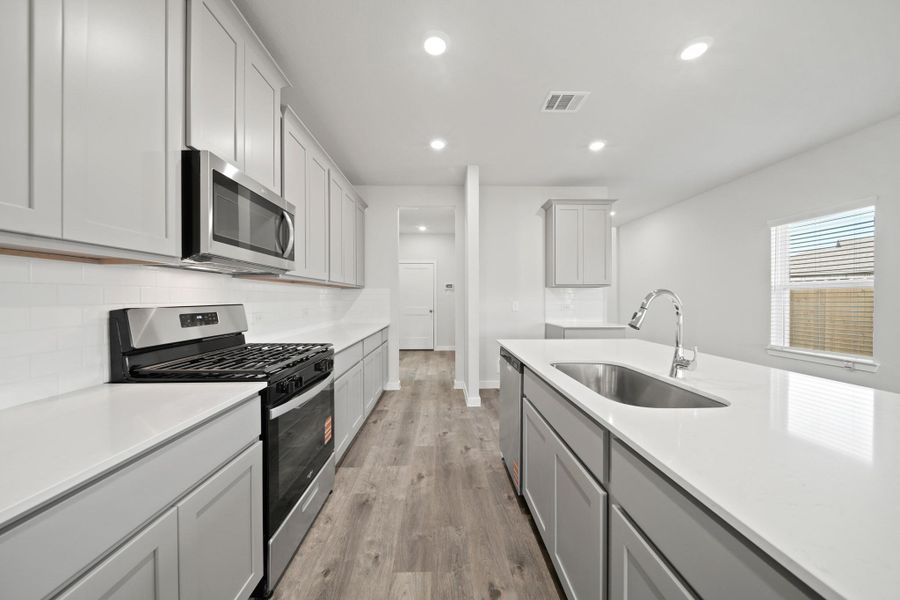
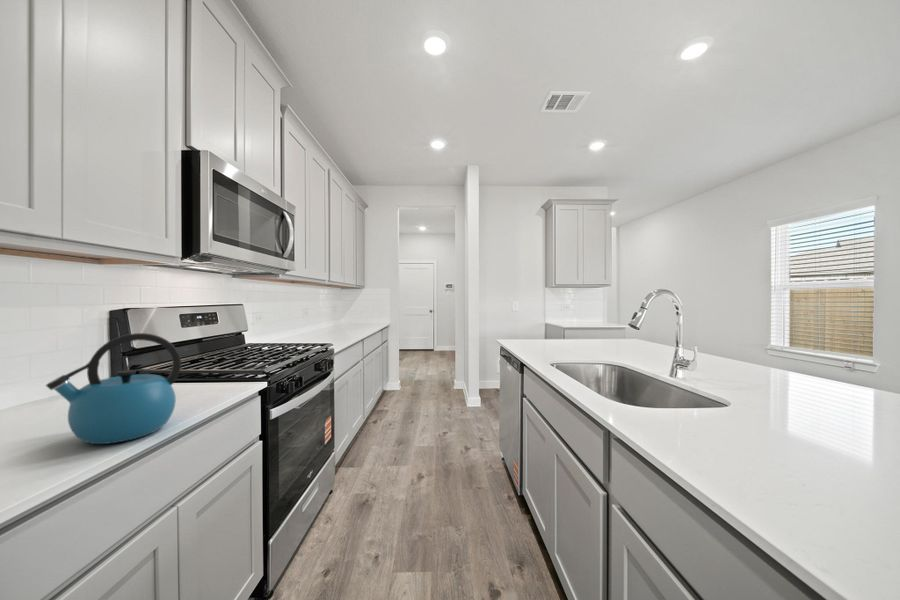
+ kettle [45,332,182,445]
